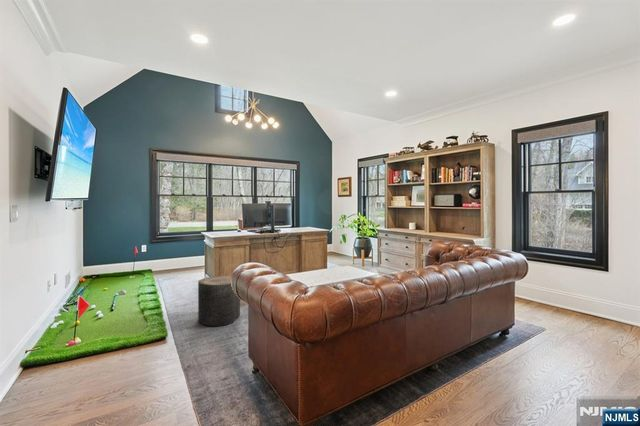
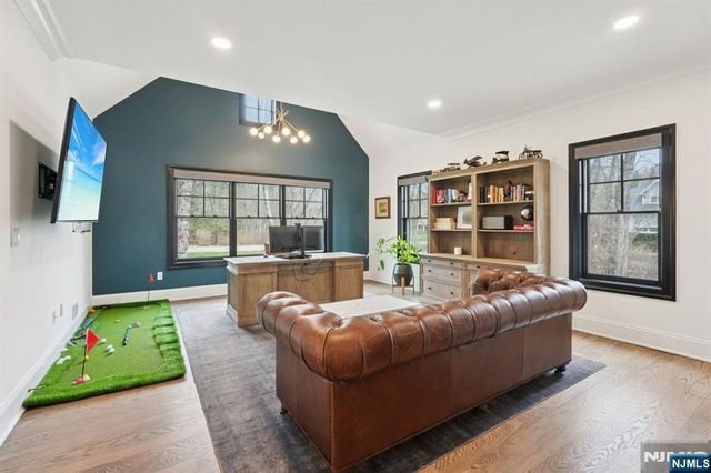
- stool [197,275,241,327]
